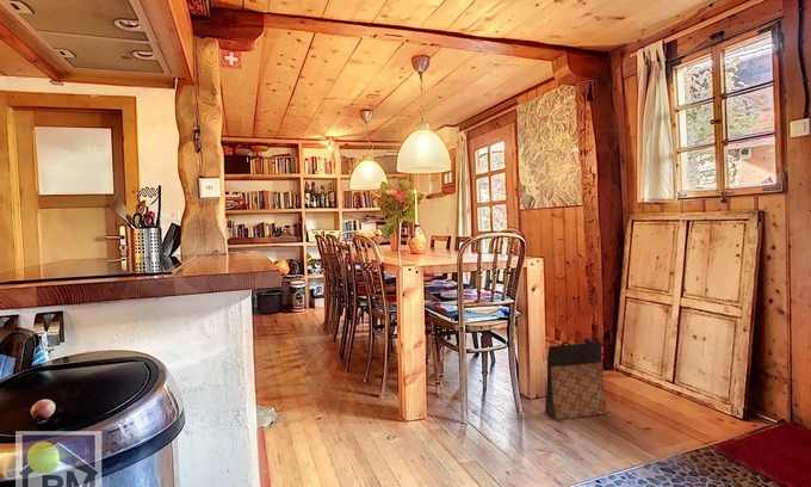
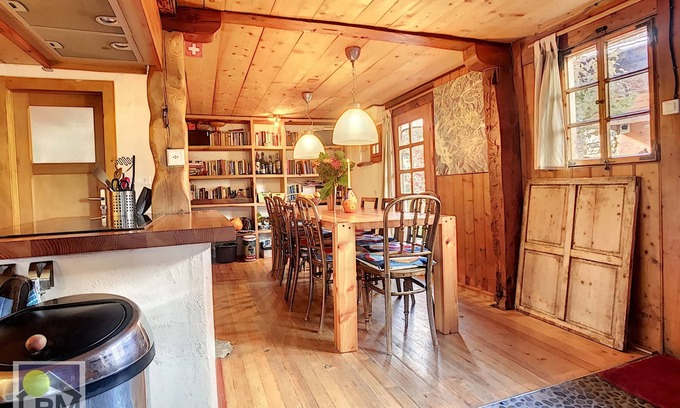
- bag [544,337,608,421]
